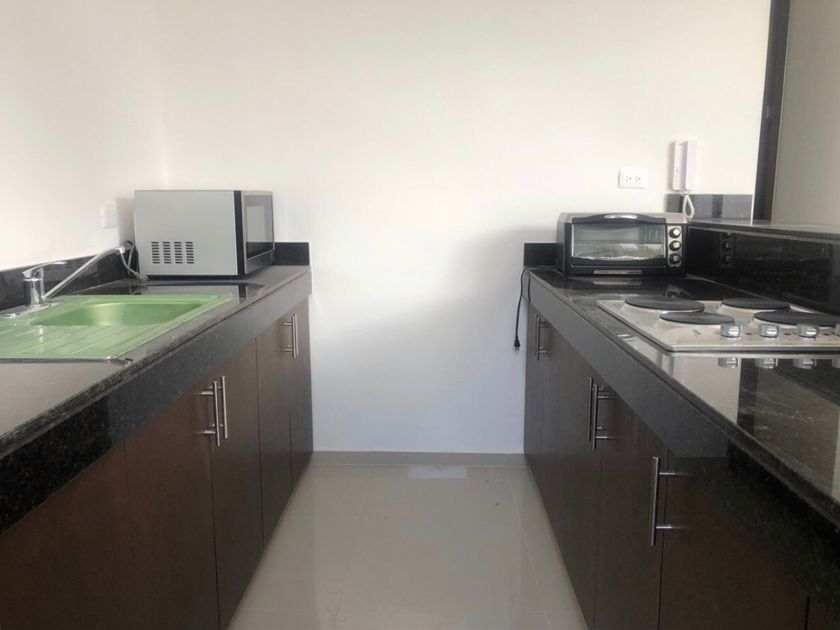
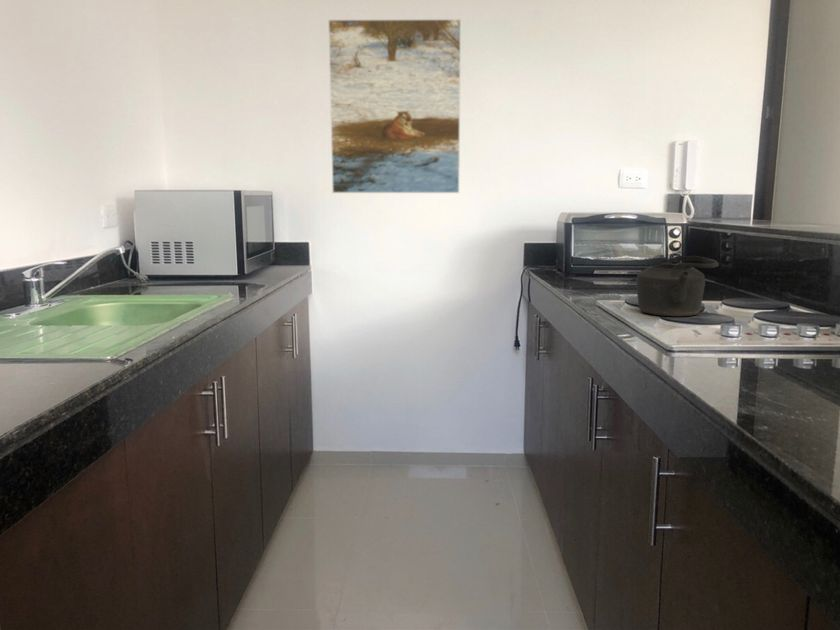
+ teapot [636,255,720,317]
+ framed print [327,18,462,194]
